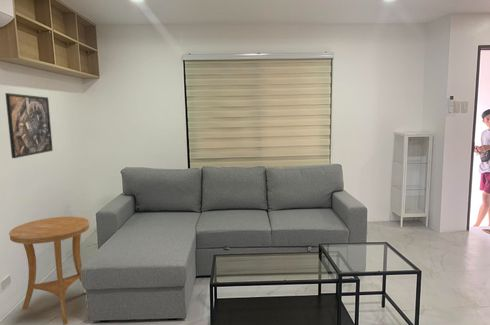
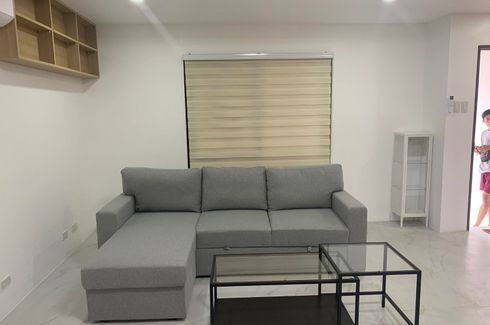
- side table [8,216,90,325]
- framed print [4,92,54,159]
